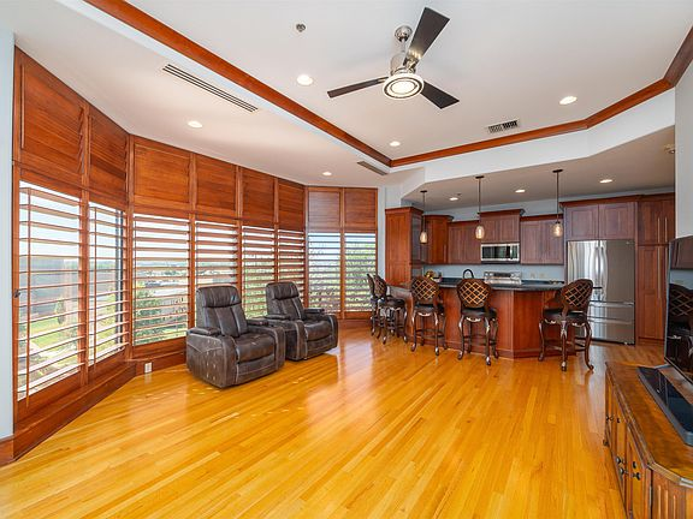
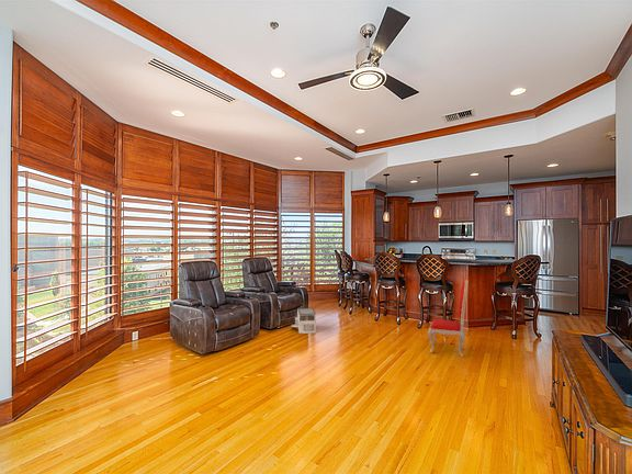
+ dining chair [427,279,470,358]
+ architectural model [291,307,317,335]
